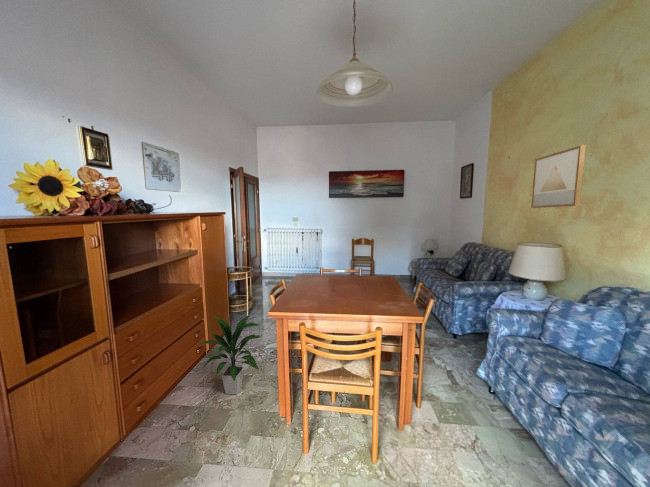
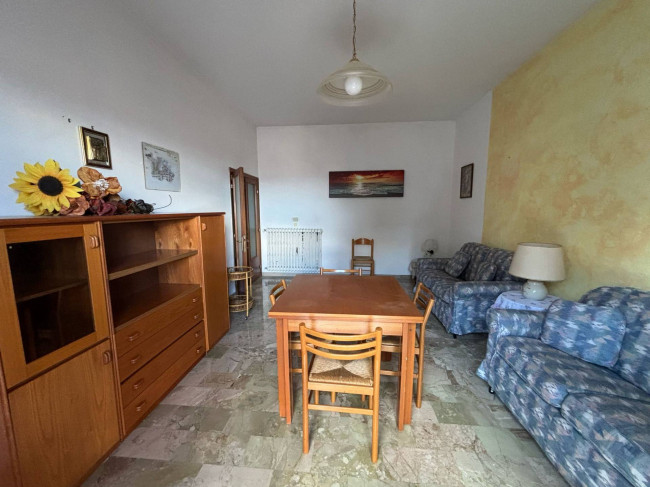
- indoor plant [196,314,262,395]
- wall art [530,144,587,209]
